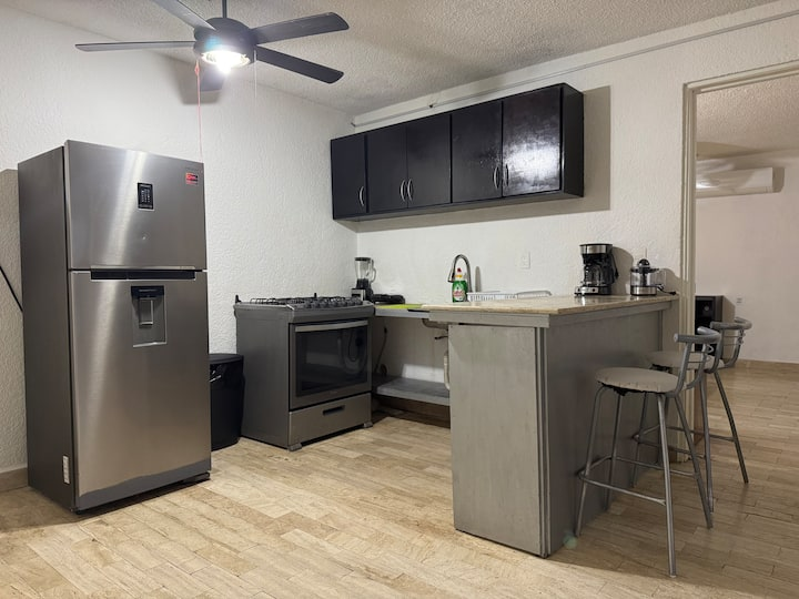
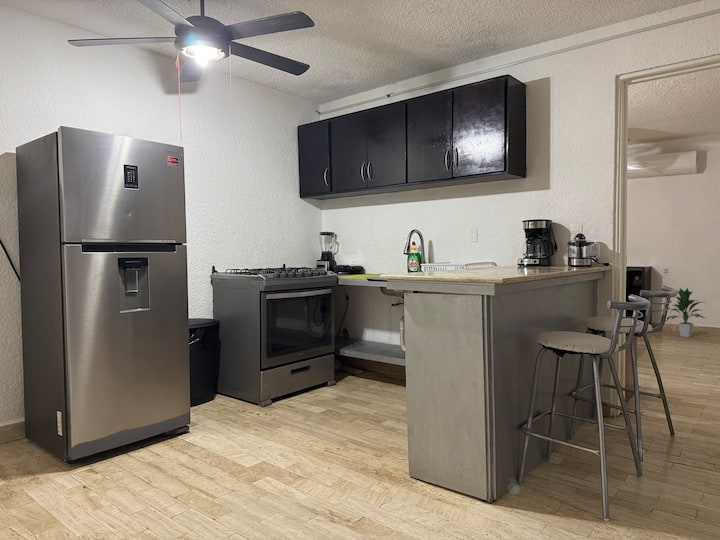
+ indoor plant [665,287,708,338]
